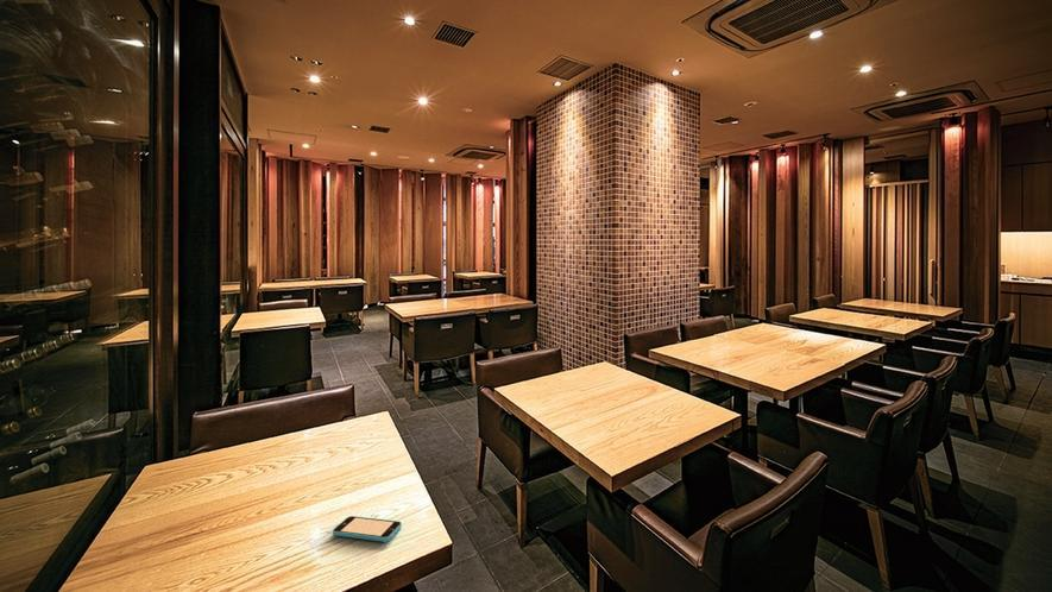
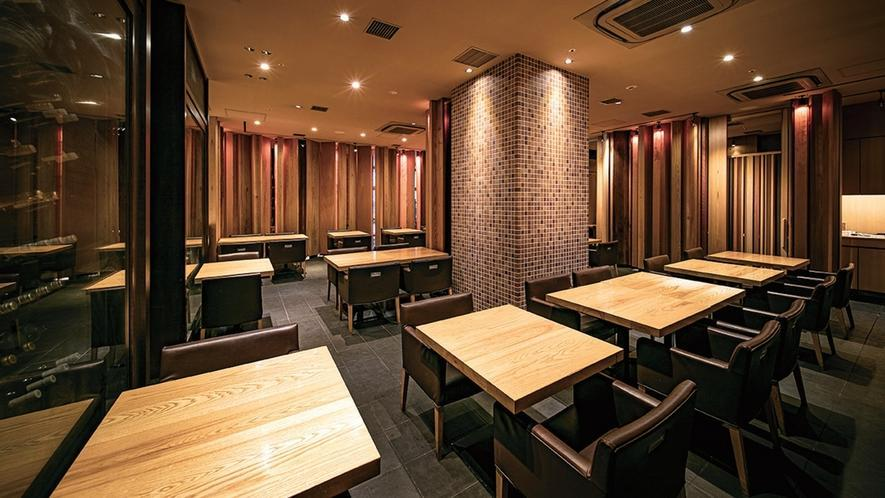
- smartphone [332,515,403,543]
